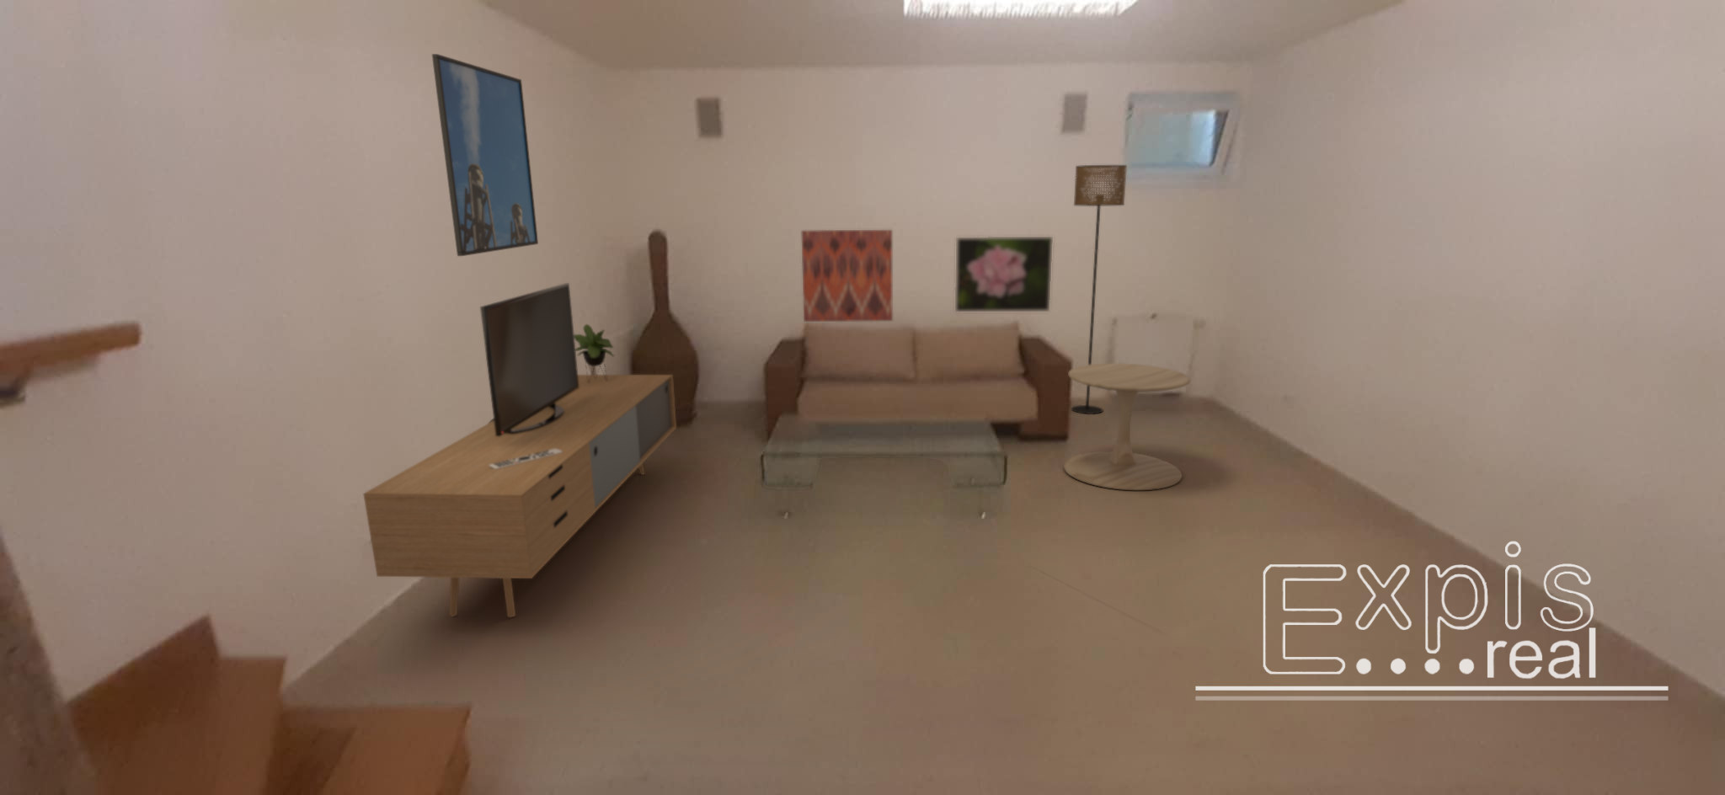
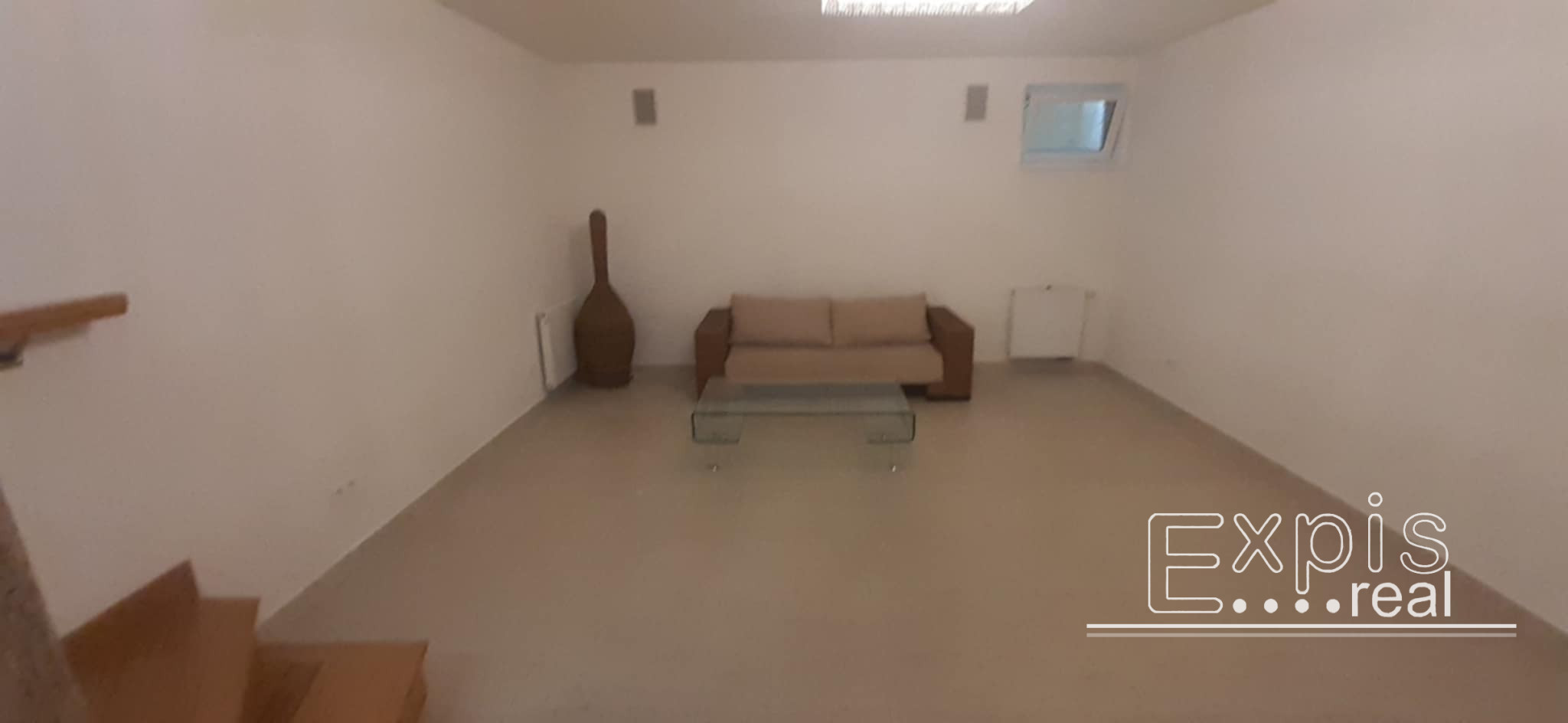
- floor lamp [1070,164,1128,416]
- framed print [954,235,1054,312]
- side table [1063,363,1191,492]
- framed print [431,53,539,257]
- media console [362,283,678,619]
- wall art [800,229,893,322]
